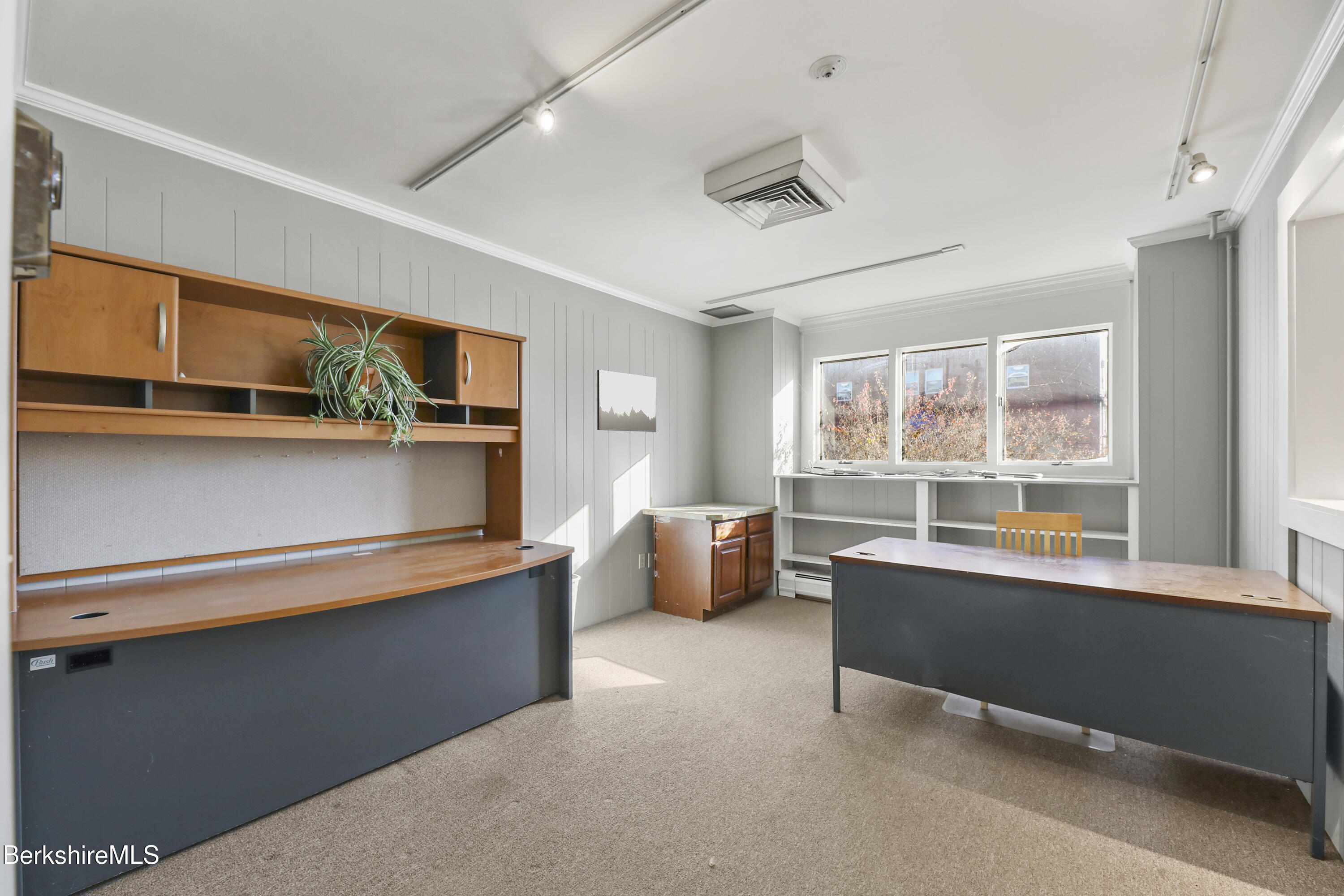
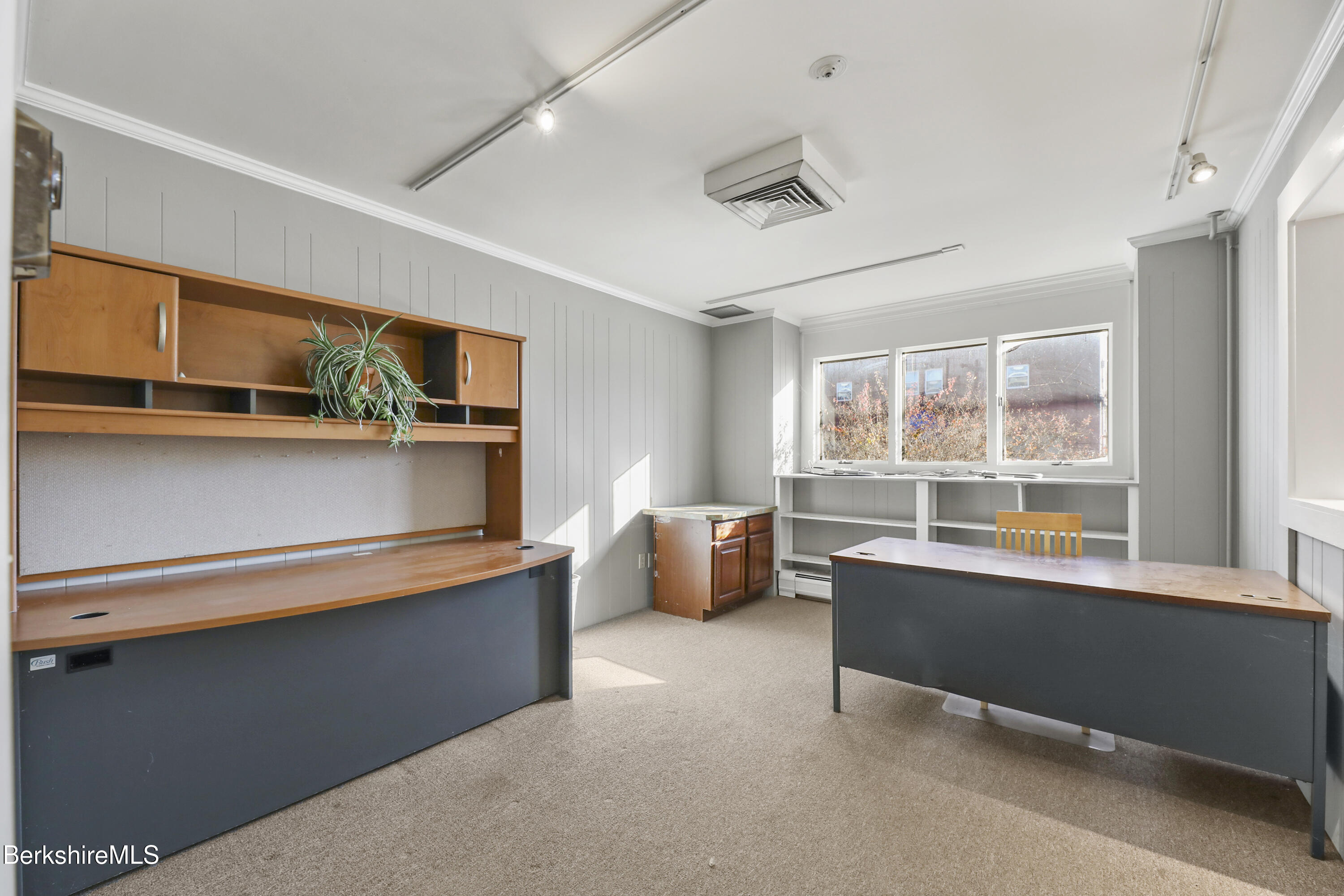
- wall art [597,370,657,432]
